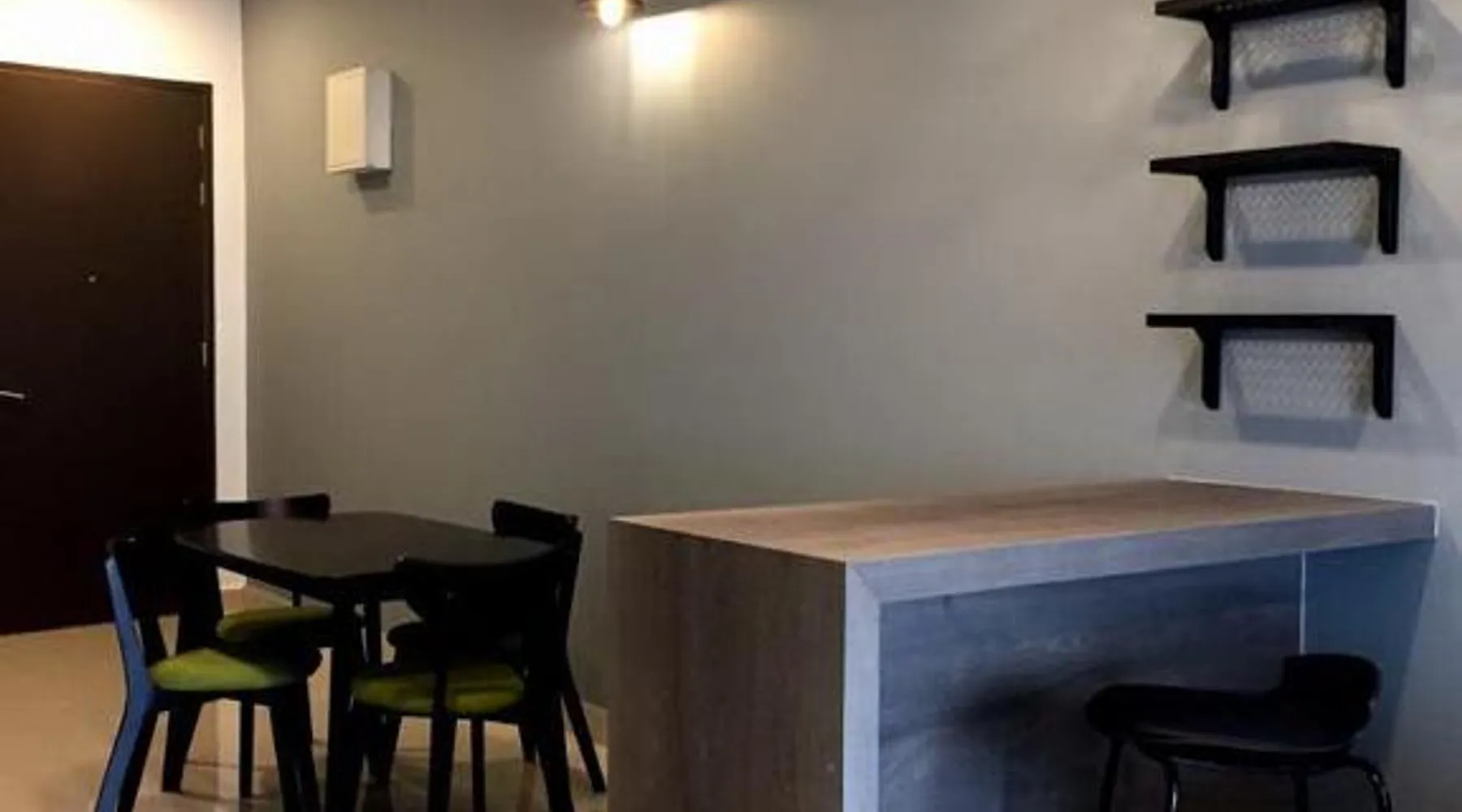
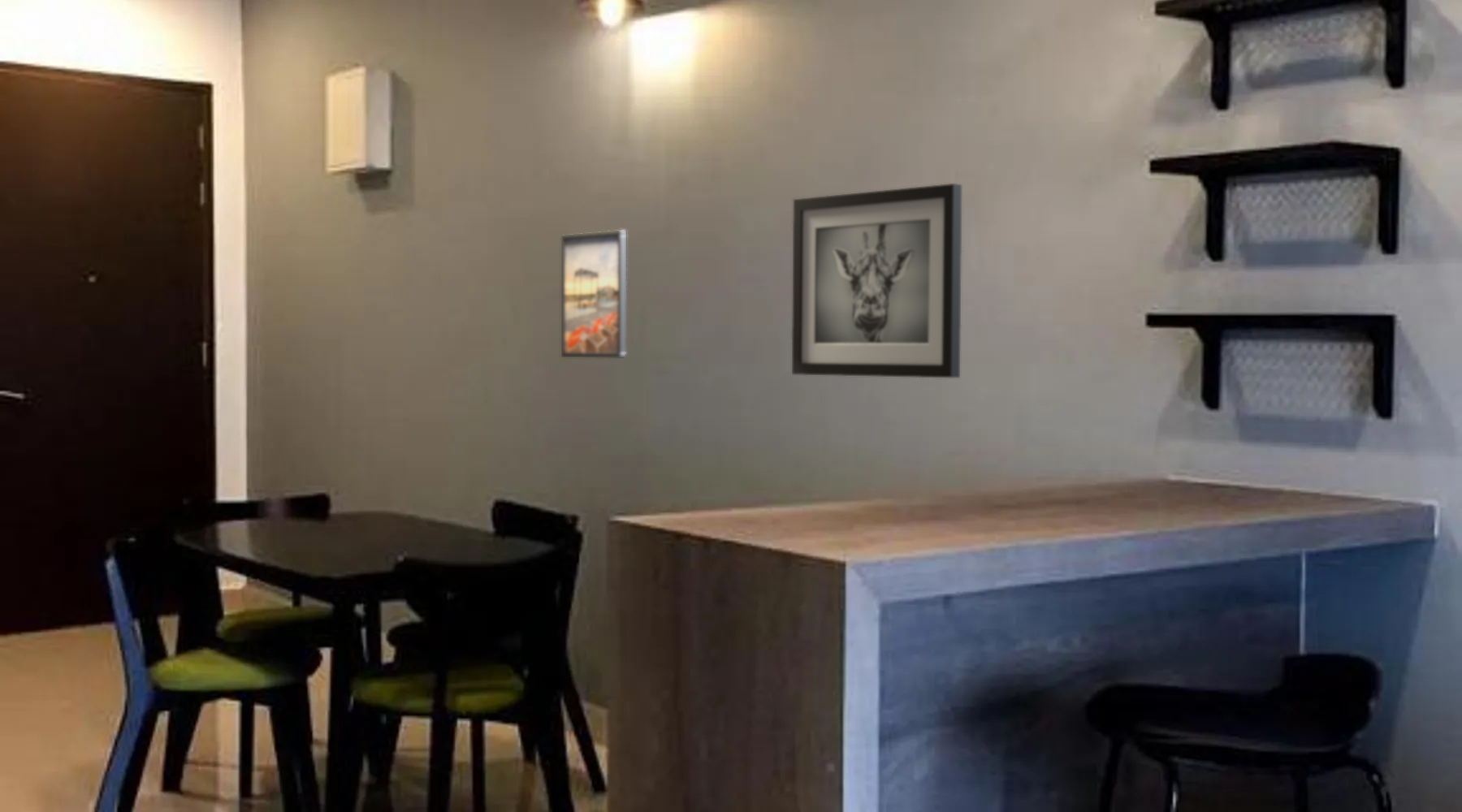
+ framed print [560,229,627,359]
+ wall art [791,183,962,378]
